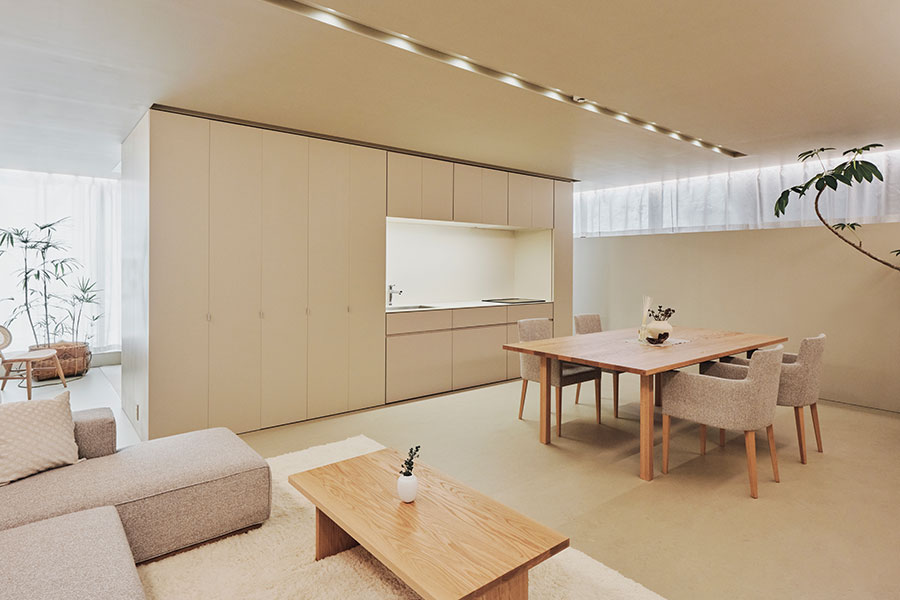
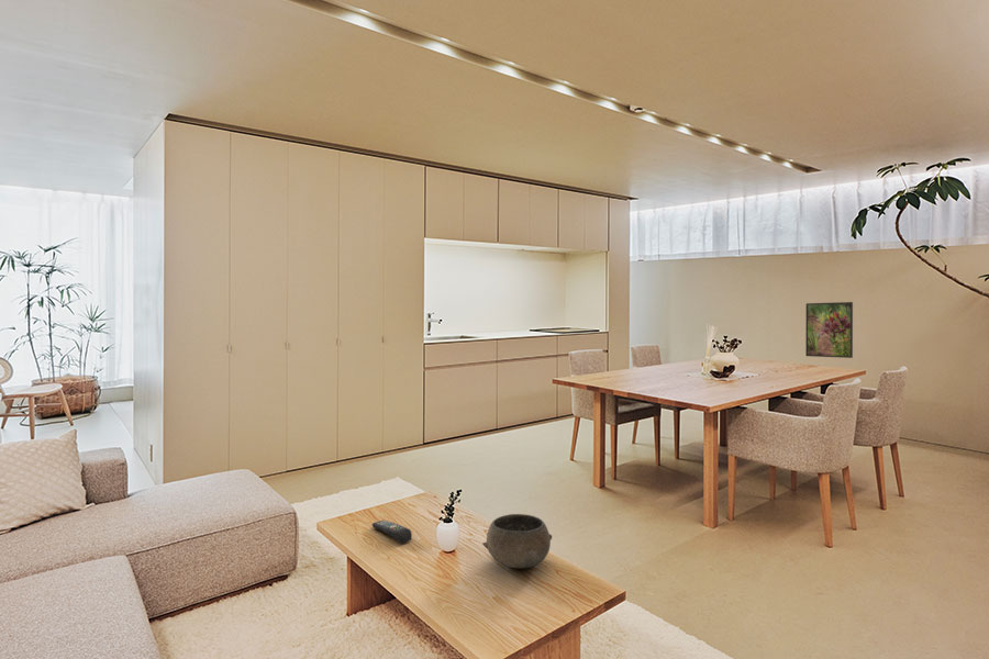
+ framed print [804,301,854,359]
+ bowl [481,513,553,569]
+ remote control [371,520,413,544]
